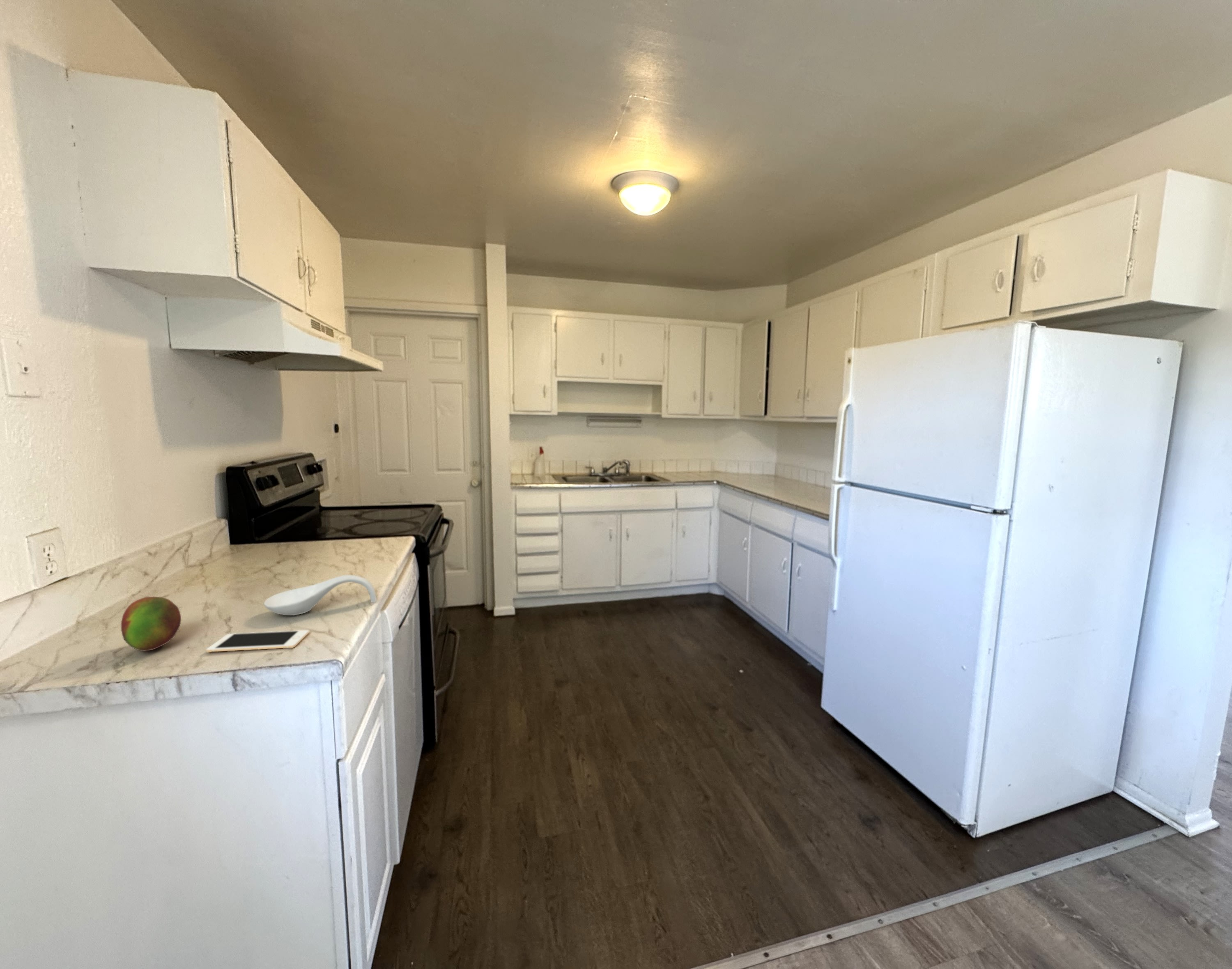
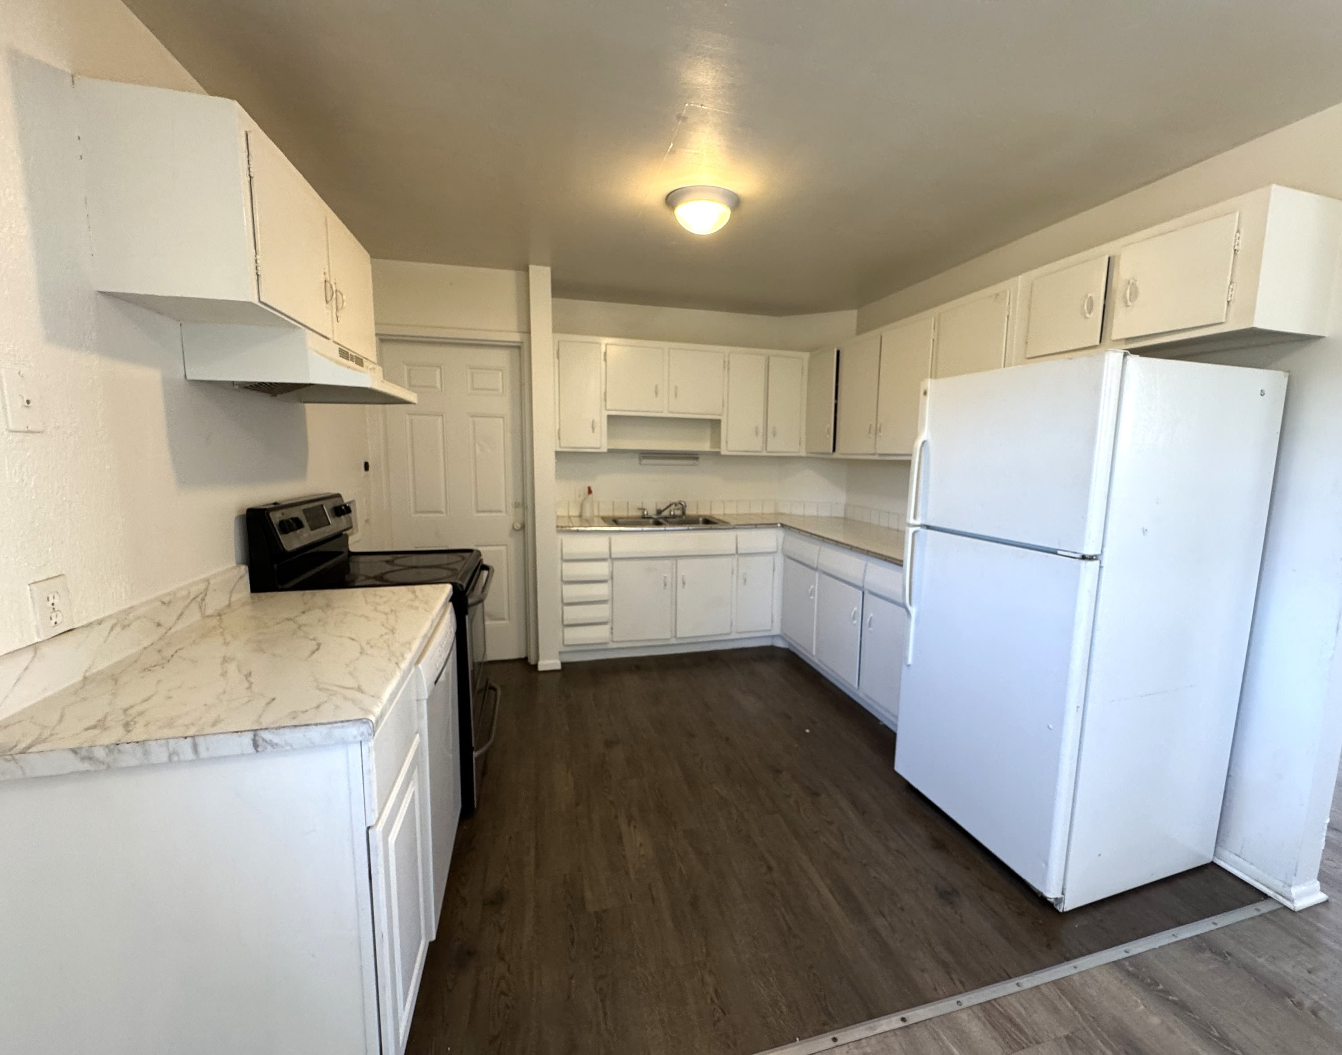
- cell phone [206,630,310,652]
- fruit [121,596,182,652]
- spoon rest [263,575,377,616]
